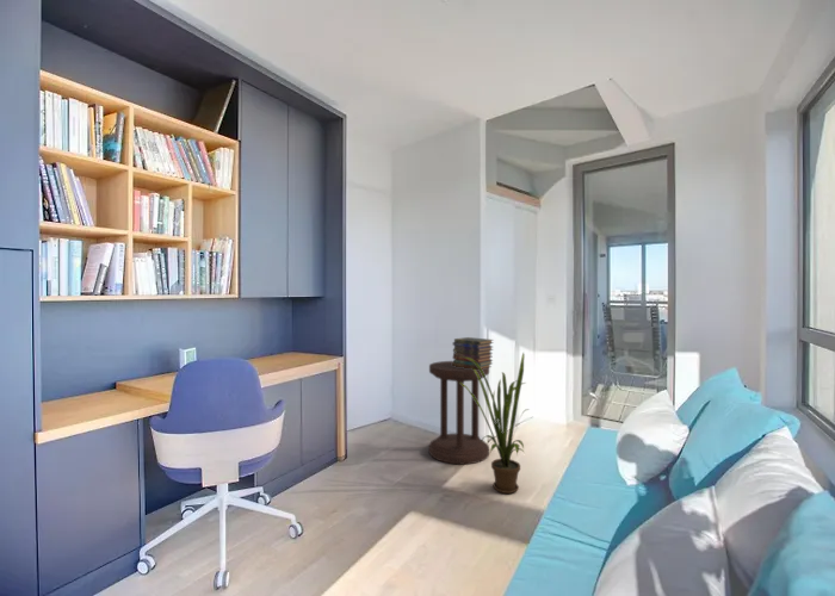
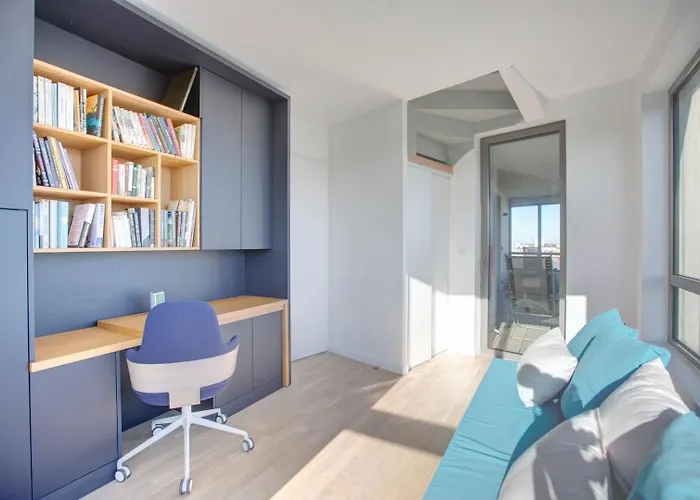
- side table [428,360,490,466]
- house plant [460,352,531,495]
- book stack [452,336,495,370]
